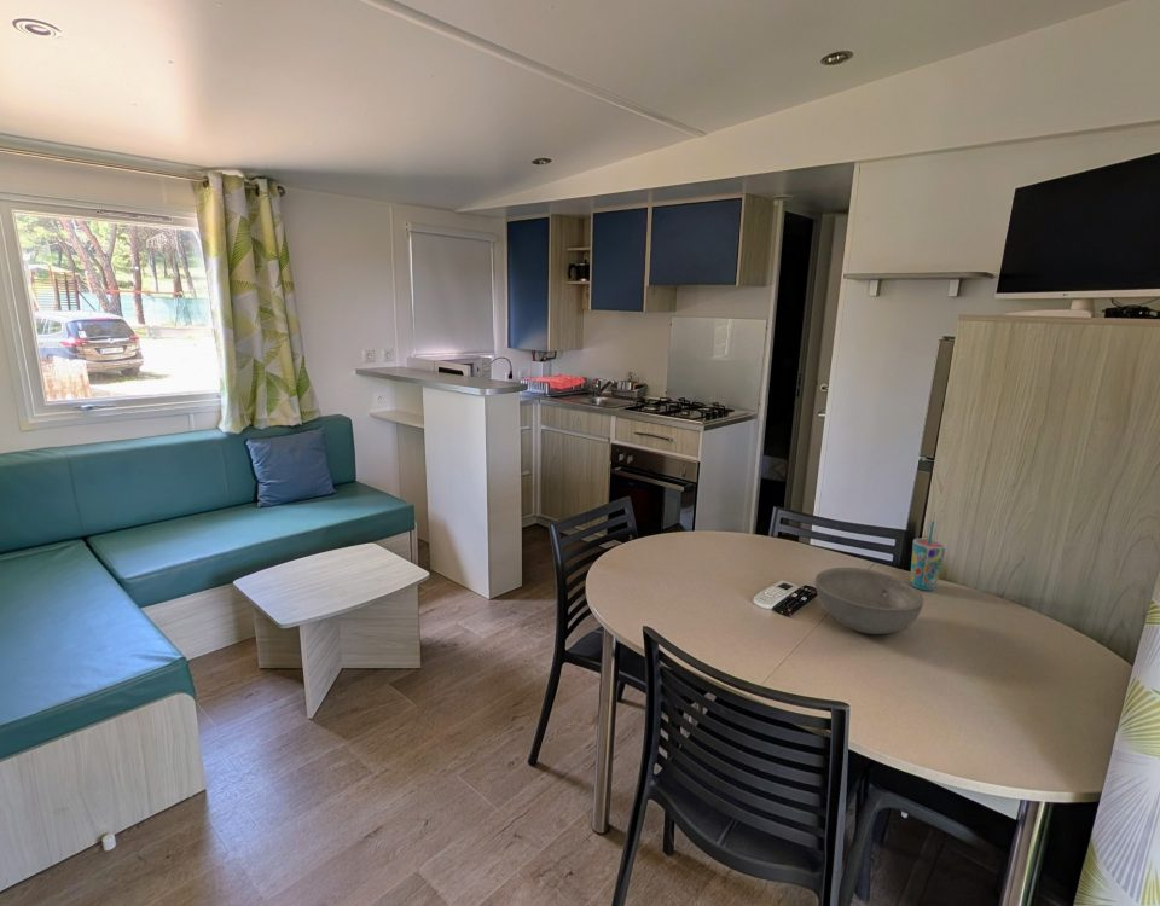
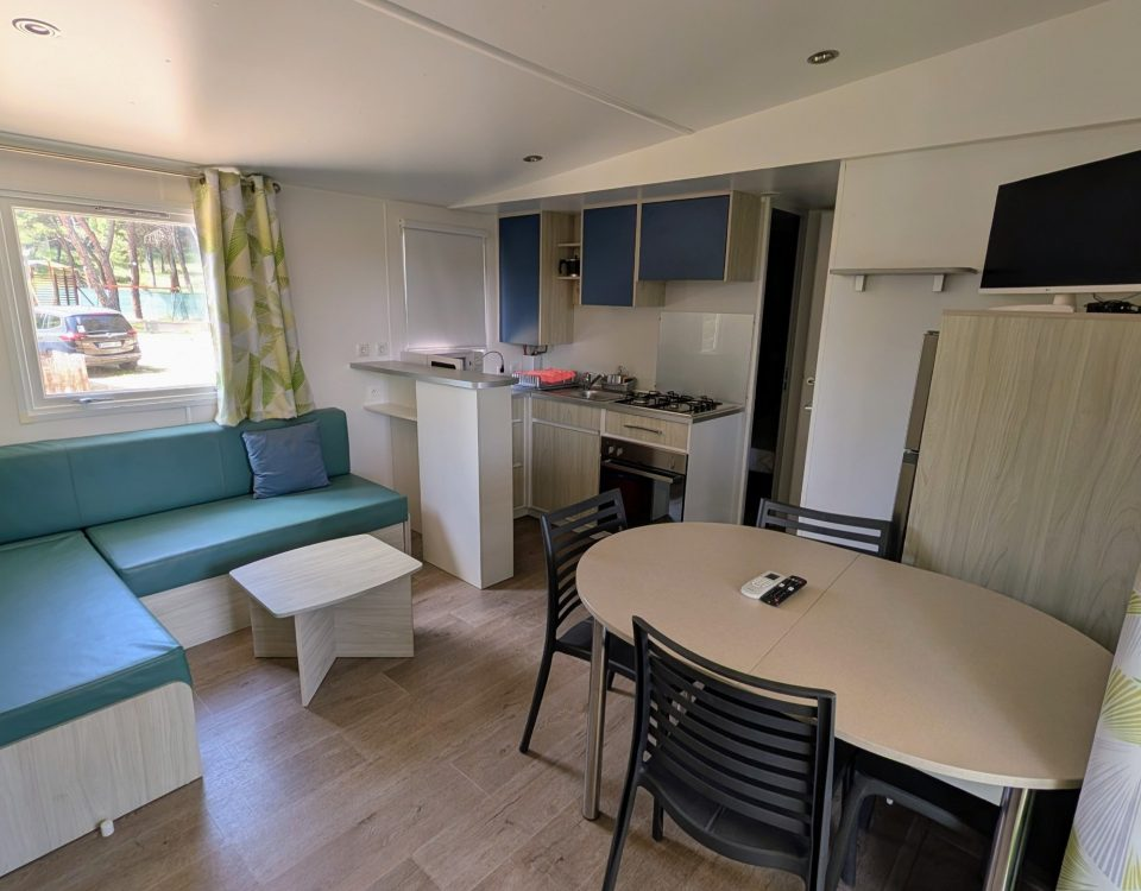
- cup [909,519,947,592]
- bowl [814,567,924,635]
